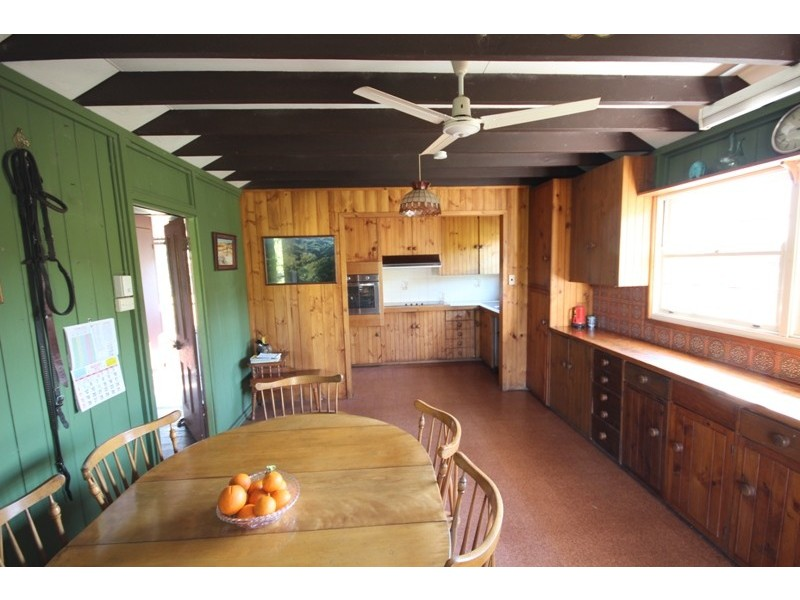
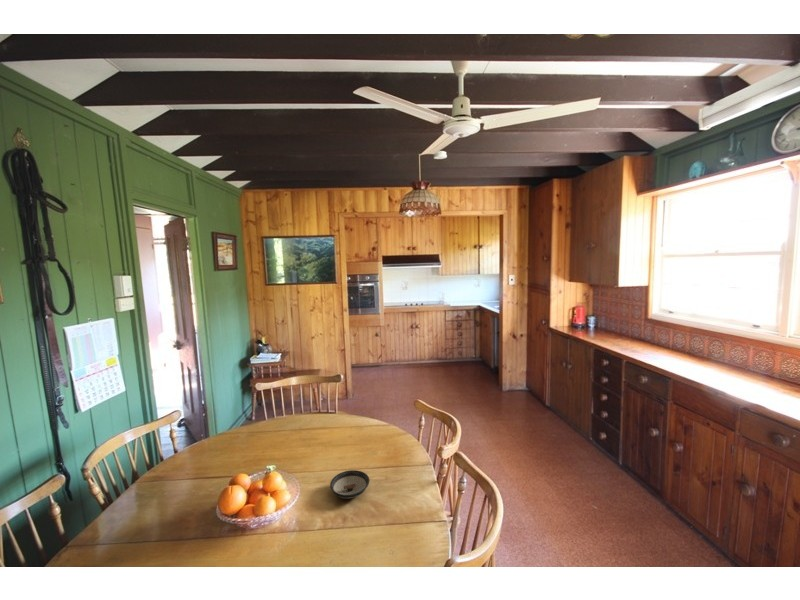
+ saucer [329,469,370,499]
